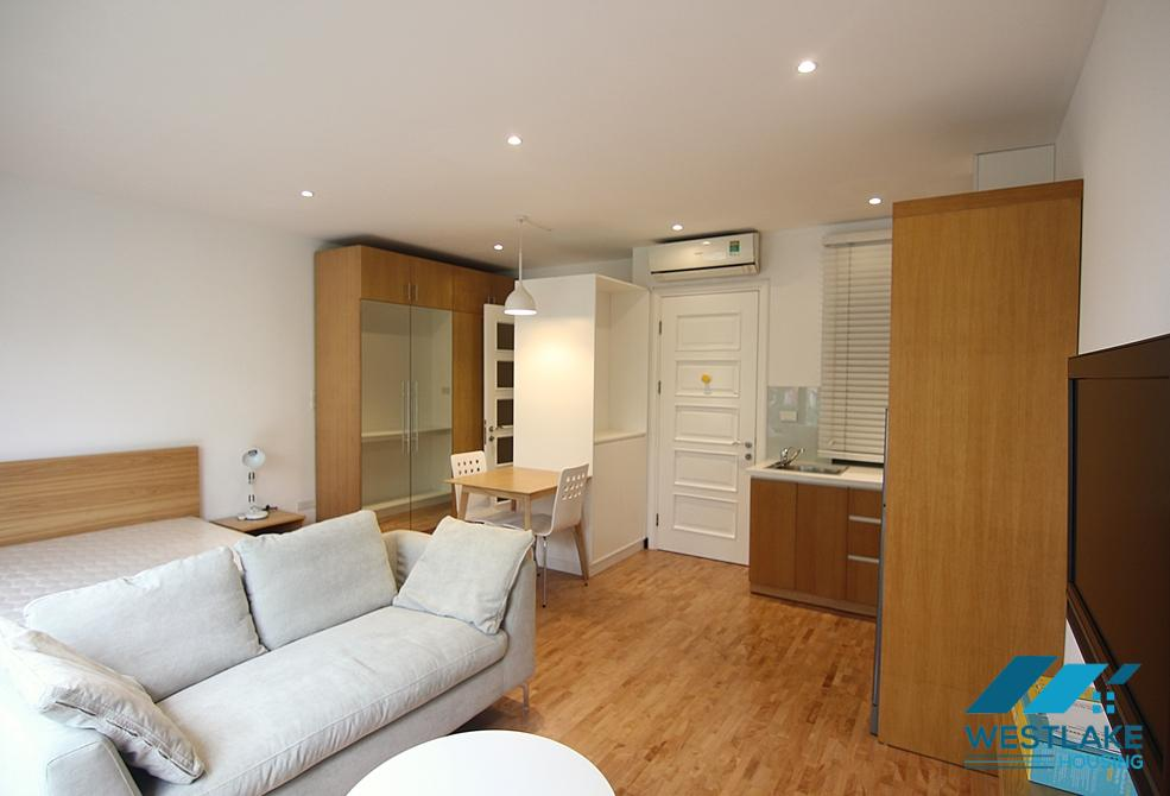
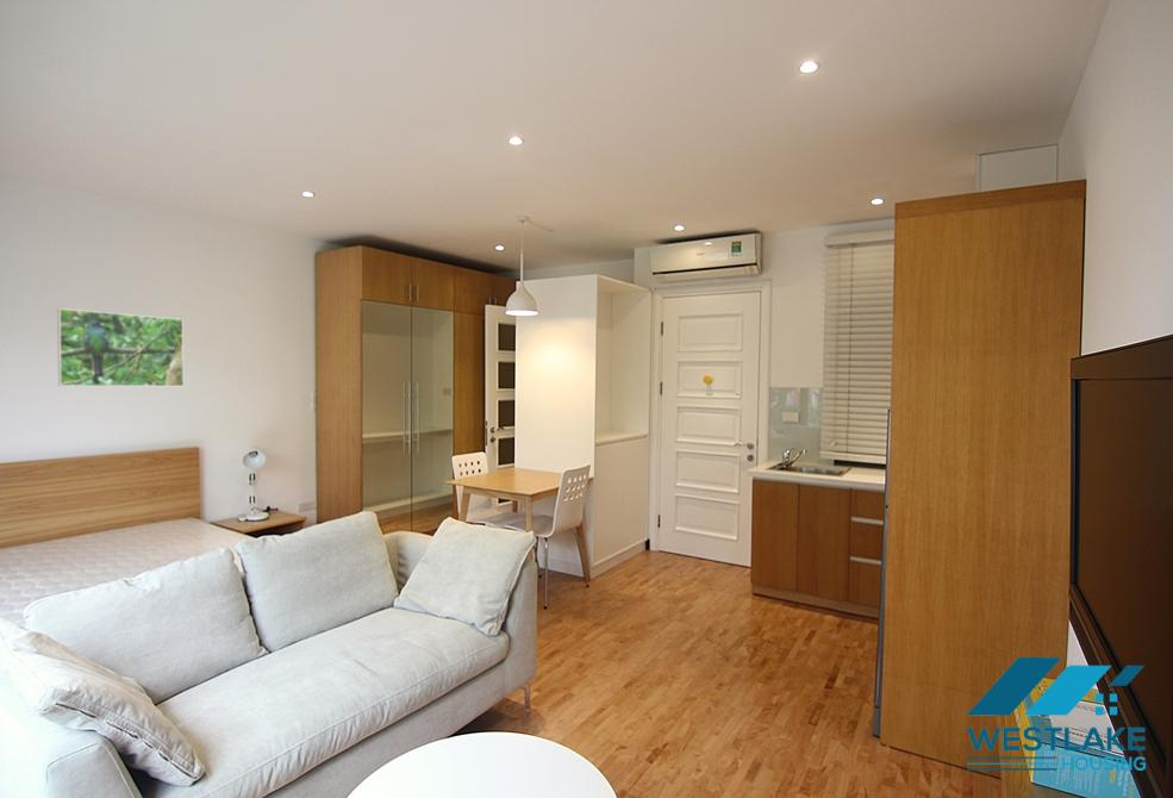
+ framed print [56,307,185,387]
